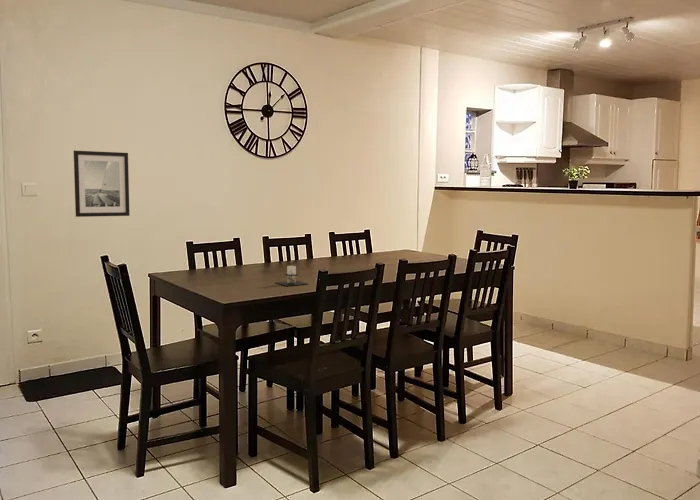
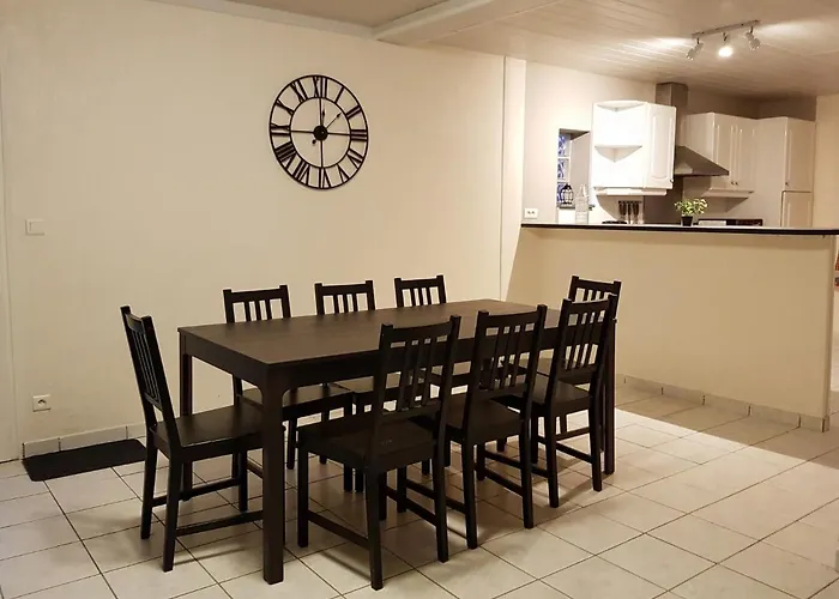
- wall art [73,150,131,218]
- architectural model [273,265,309,287]
